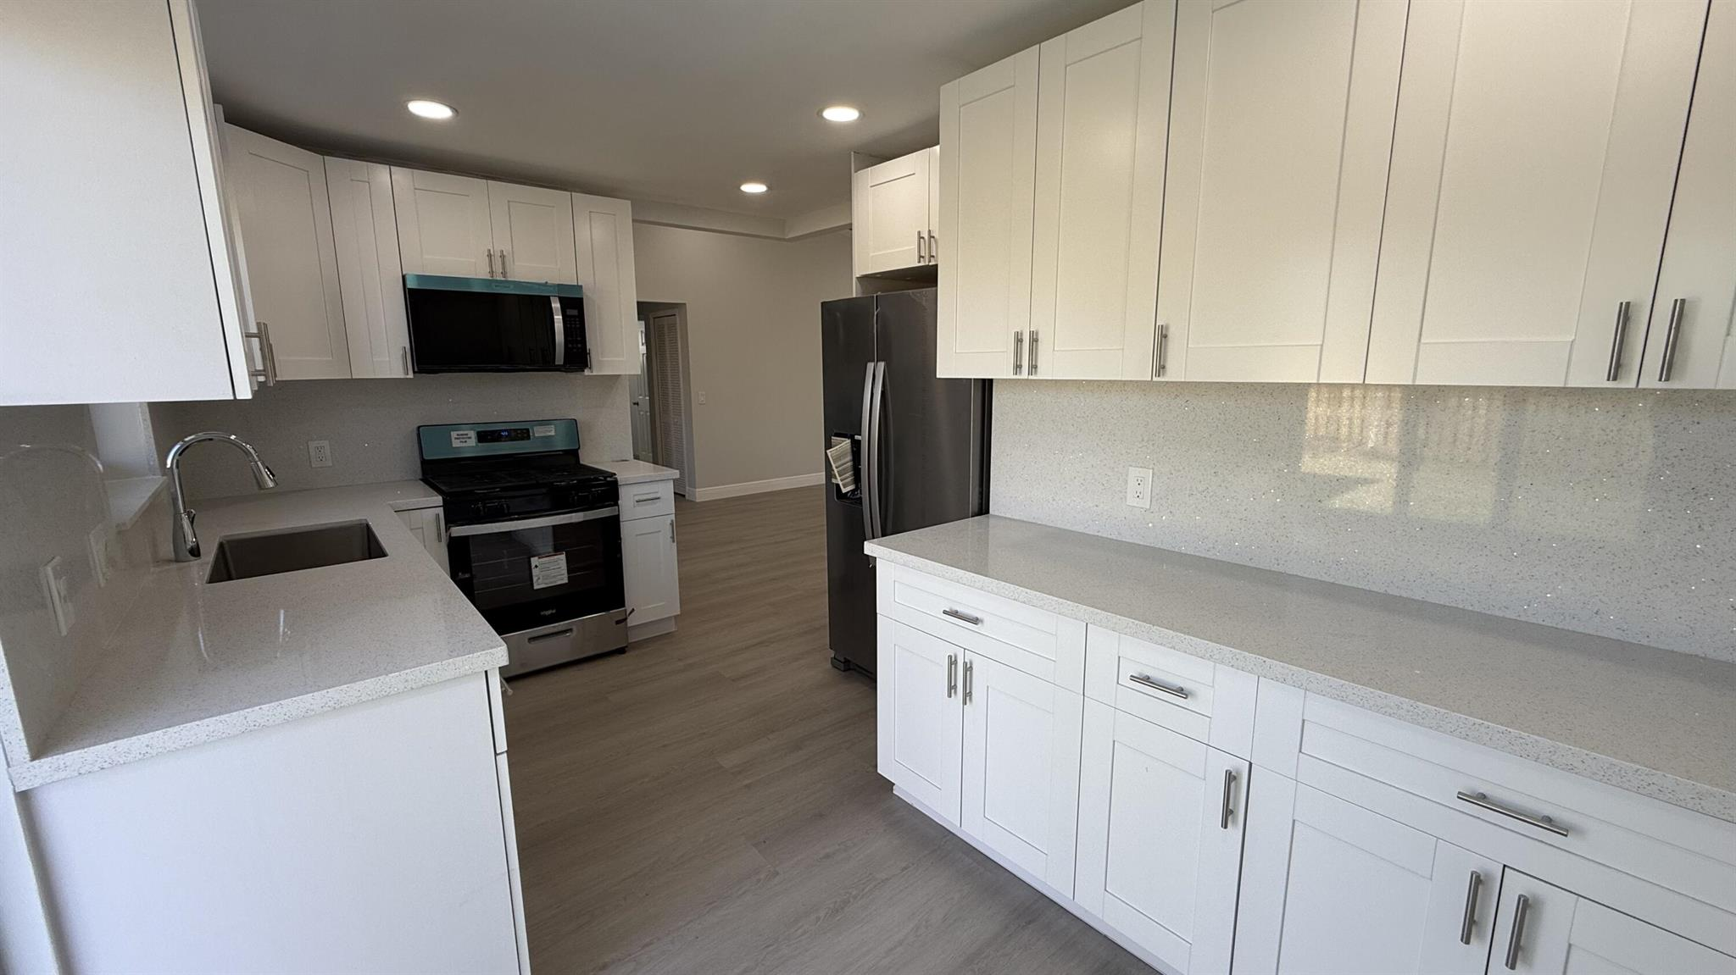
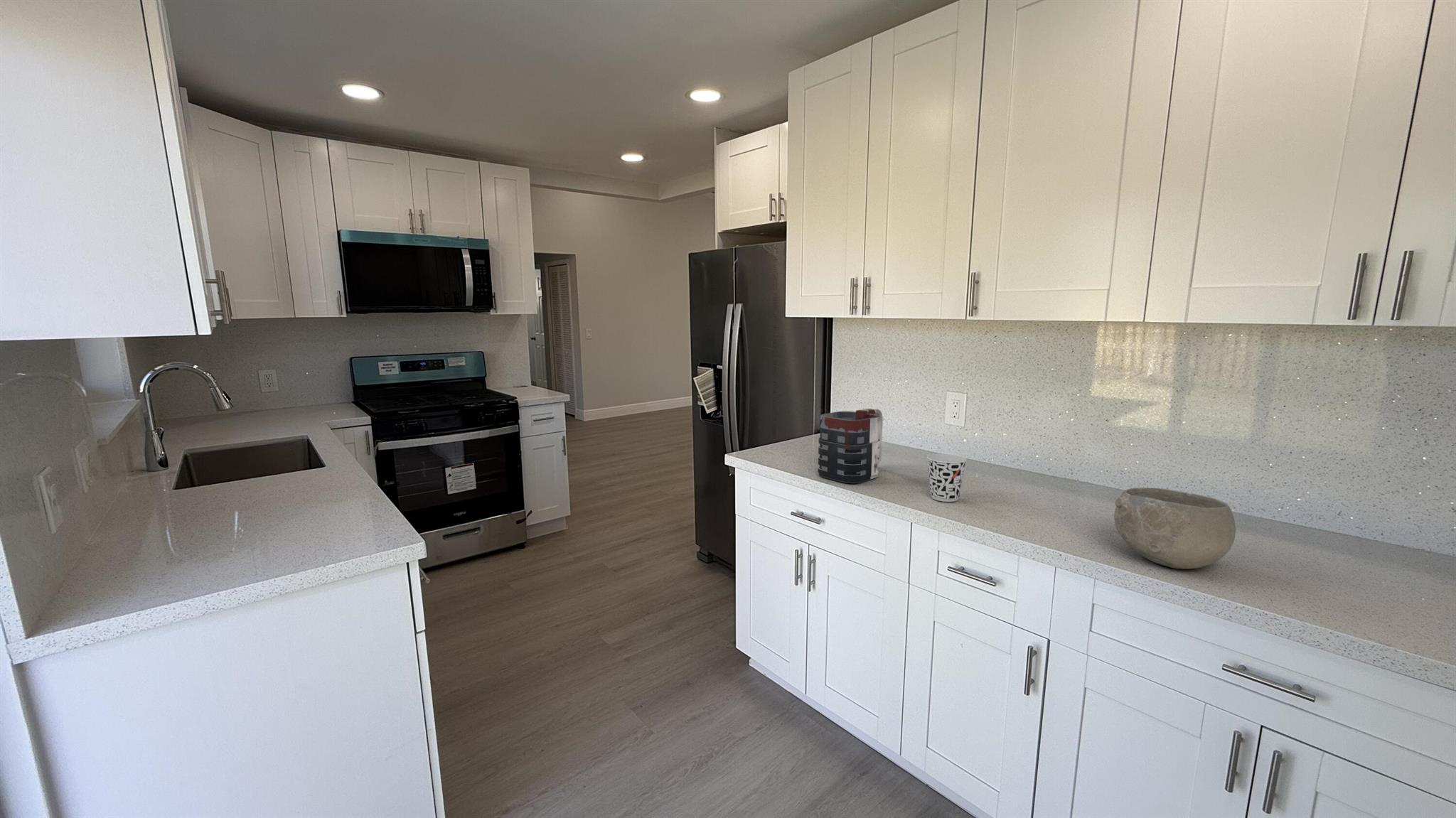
+ cup [926,453,968,502]
+ bowl [1113,487,1236,570]
+ mug [818,408,884,484]
